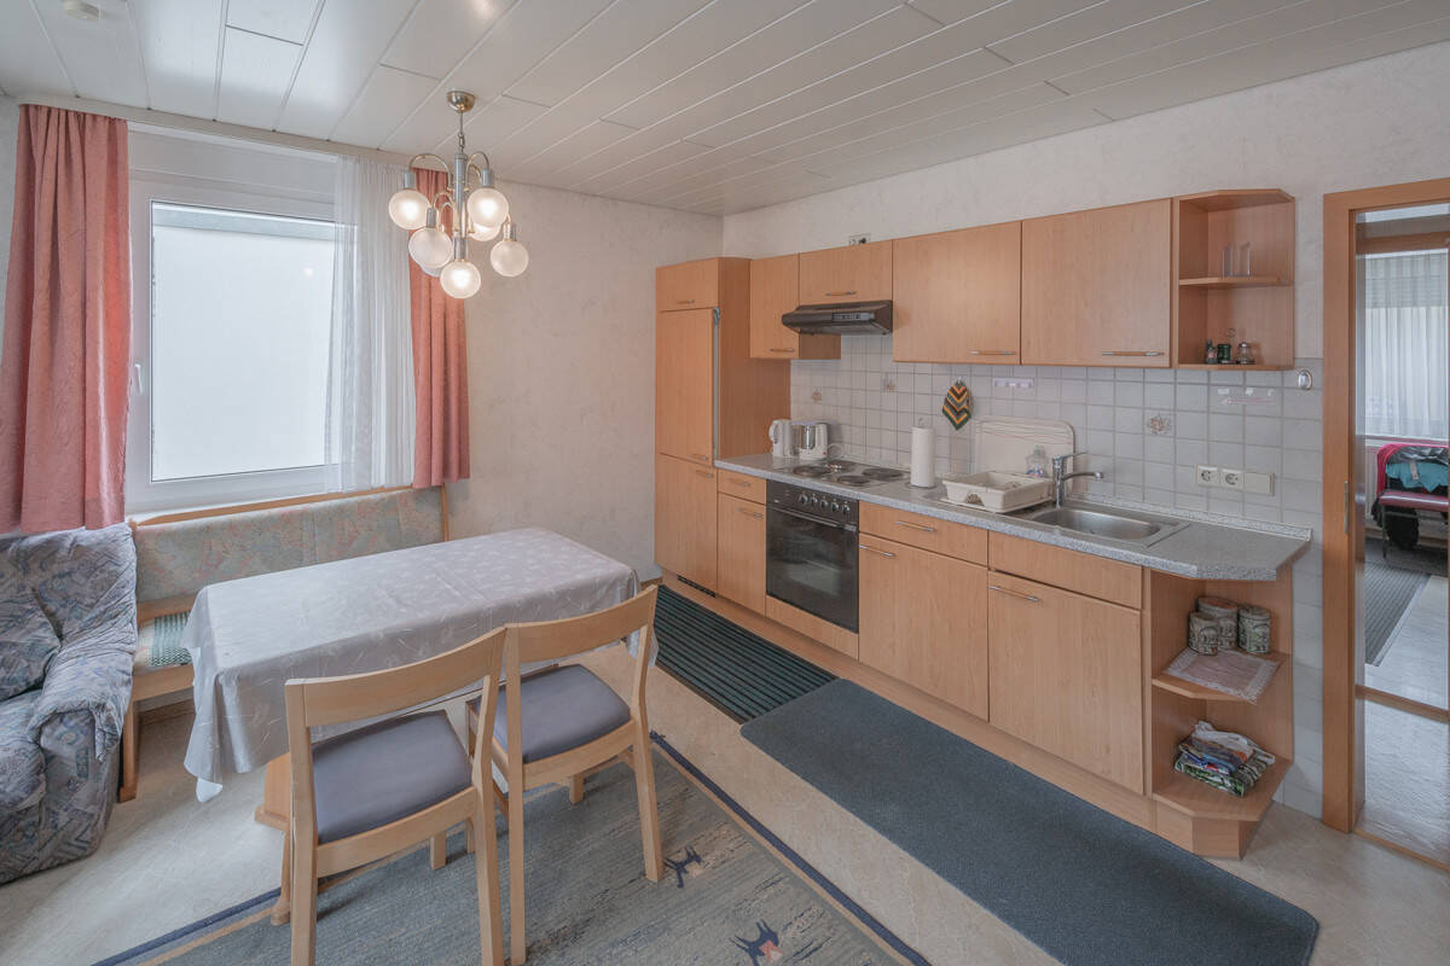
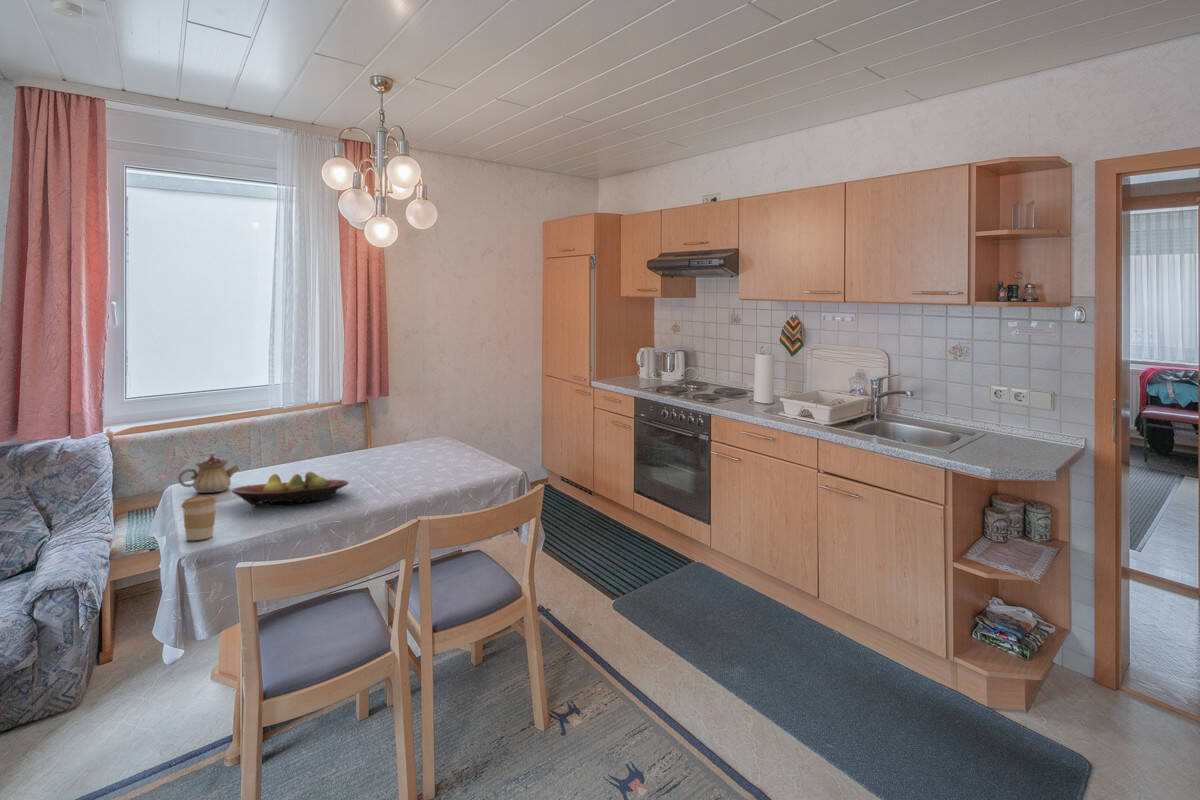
+ teapot [177,451,240,494]
+ coffee cup [180,494,218,541]
+ fruit bowl [231,471,350,507]
